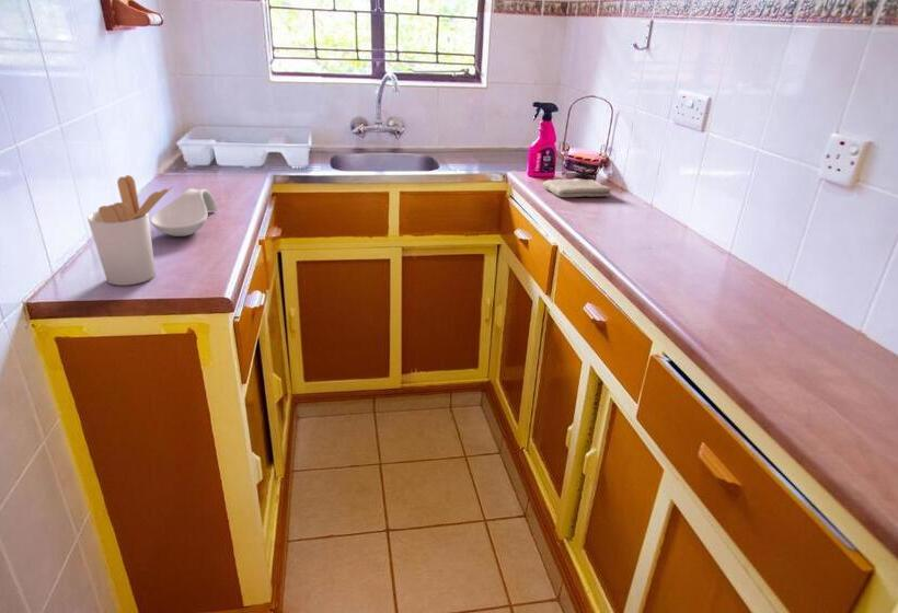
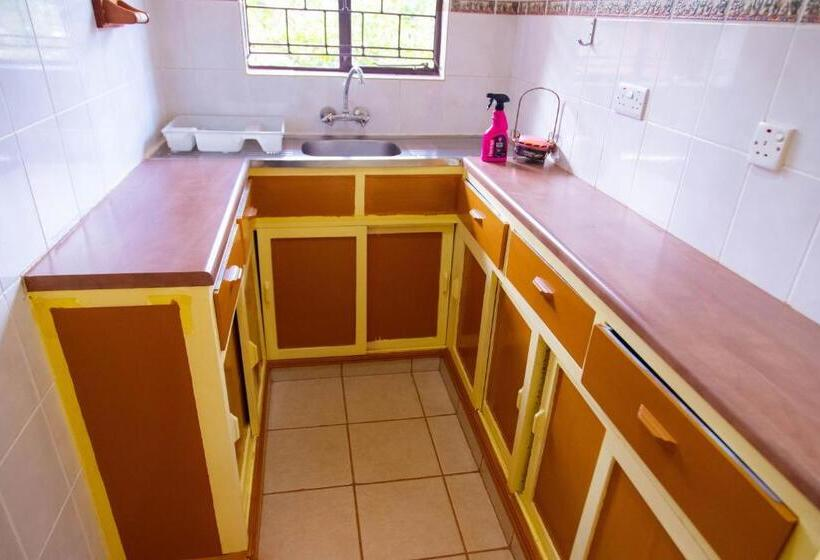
- washcloth [541,177,612,198]
- spoon rest [149,187,218,238]
- utensil holder [87,174,175,286]
